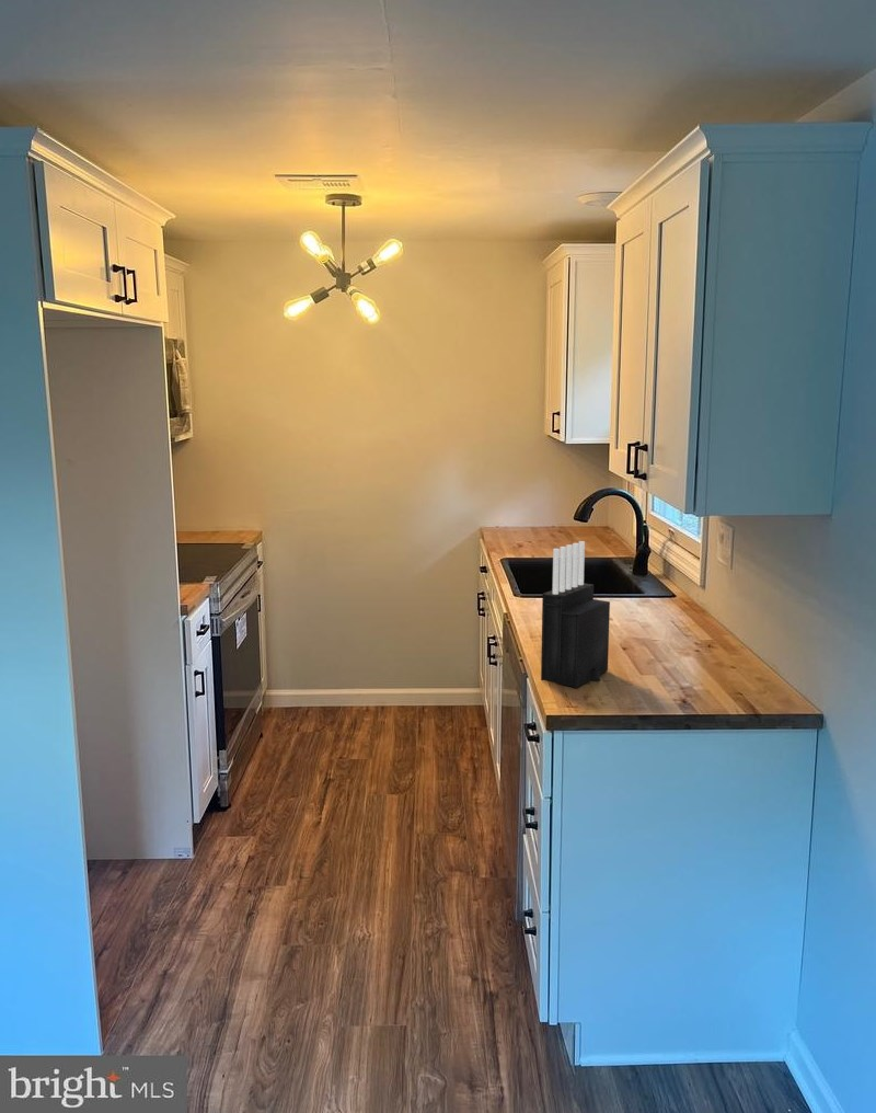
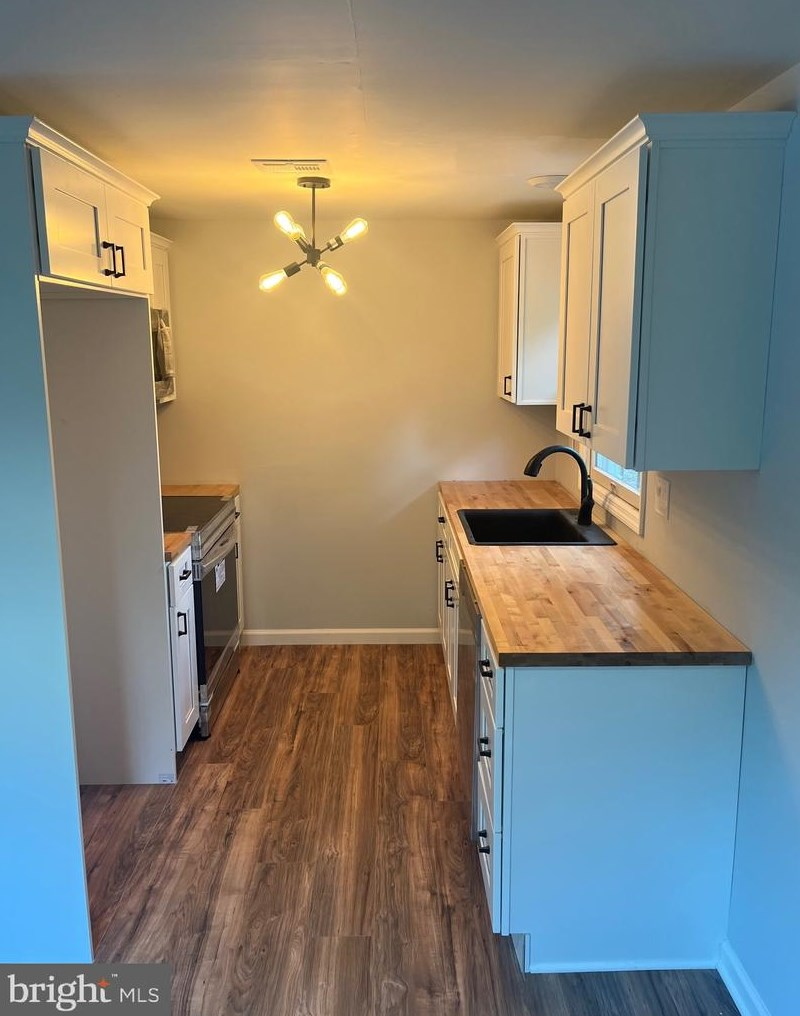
- knife block [540,540,611,689]
